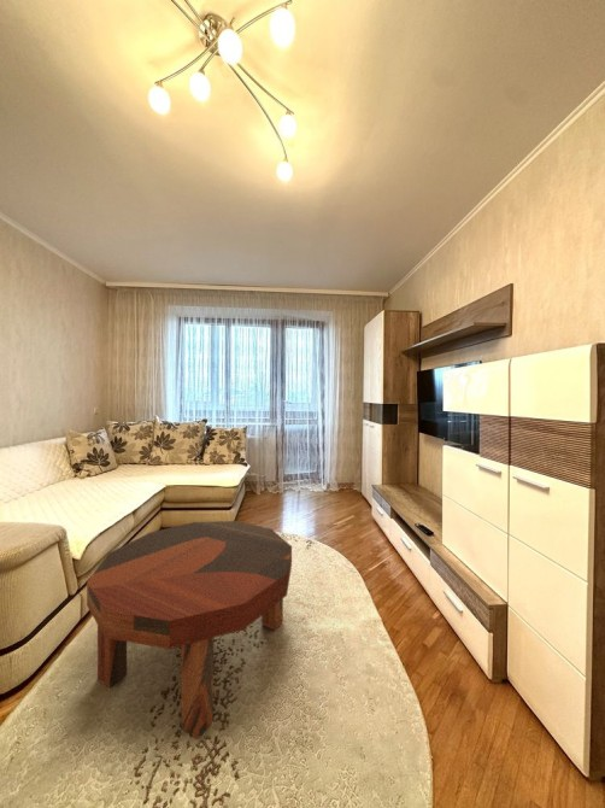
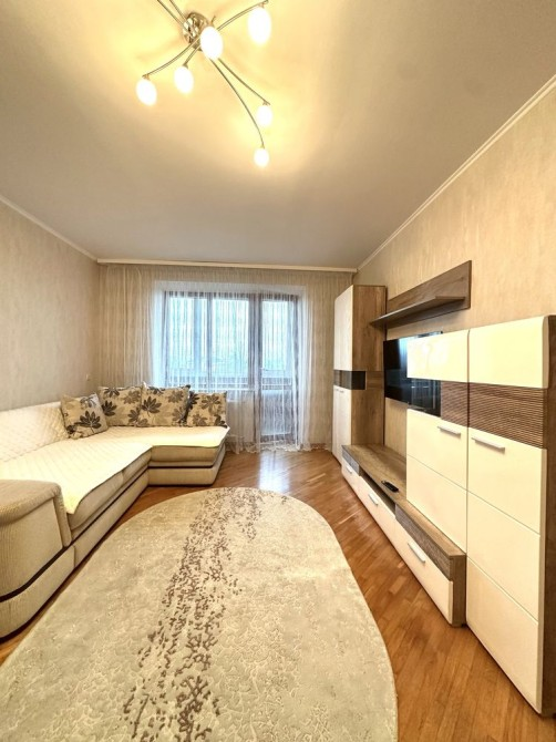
- coffee table [86,520,293,740]
